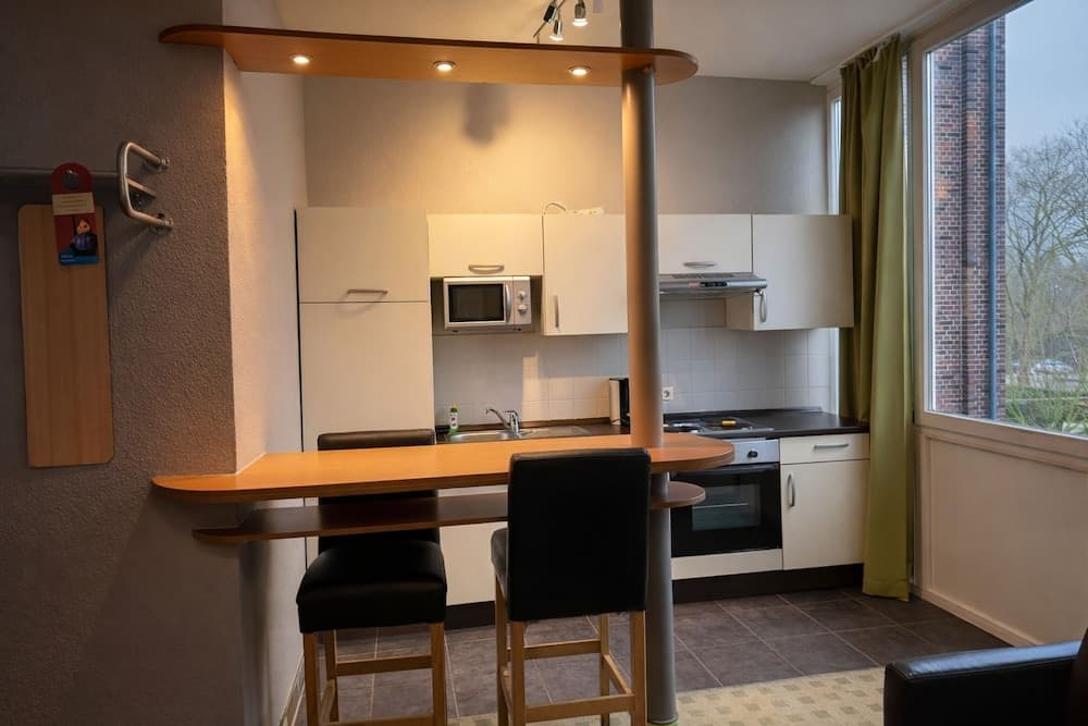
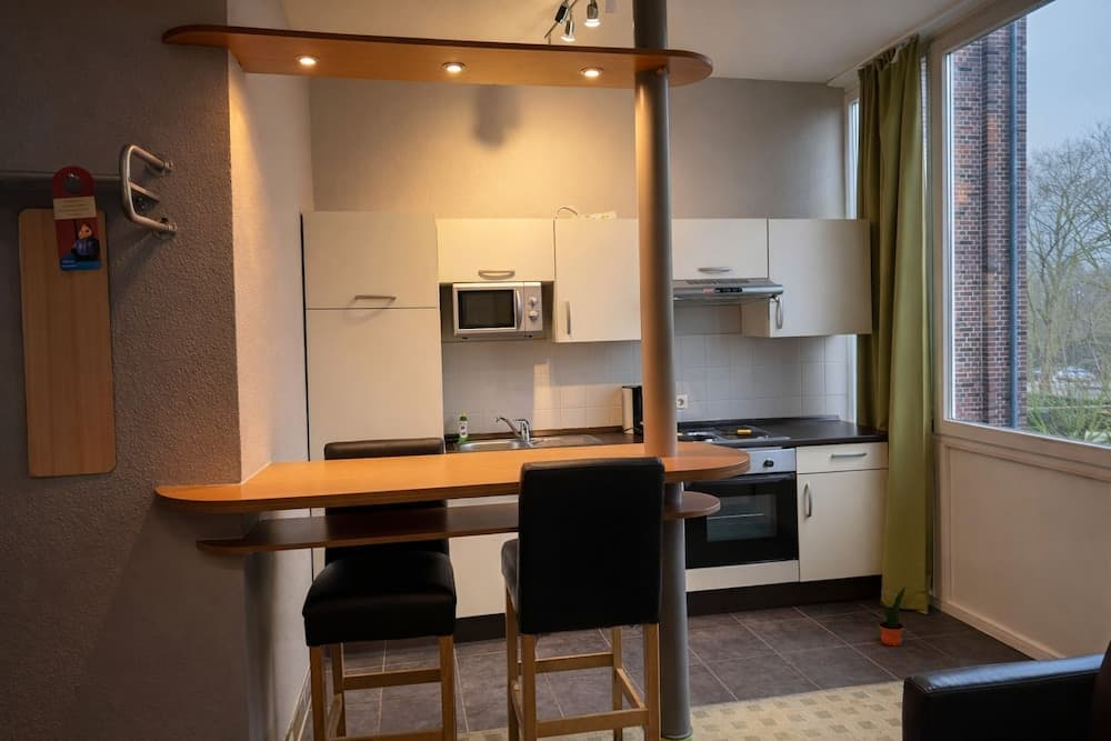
+ potted plant [878,584,907,647]
